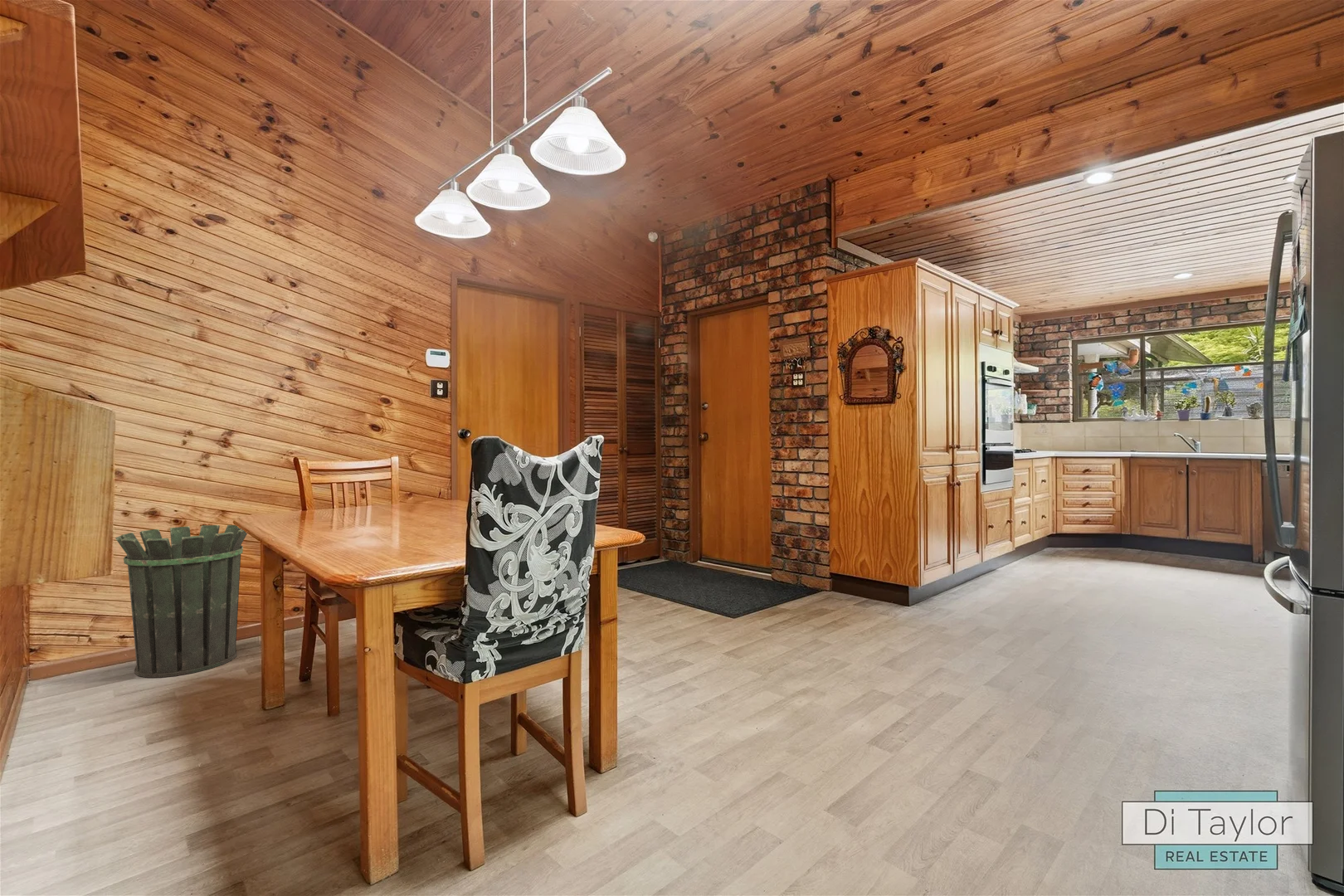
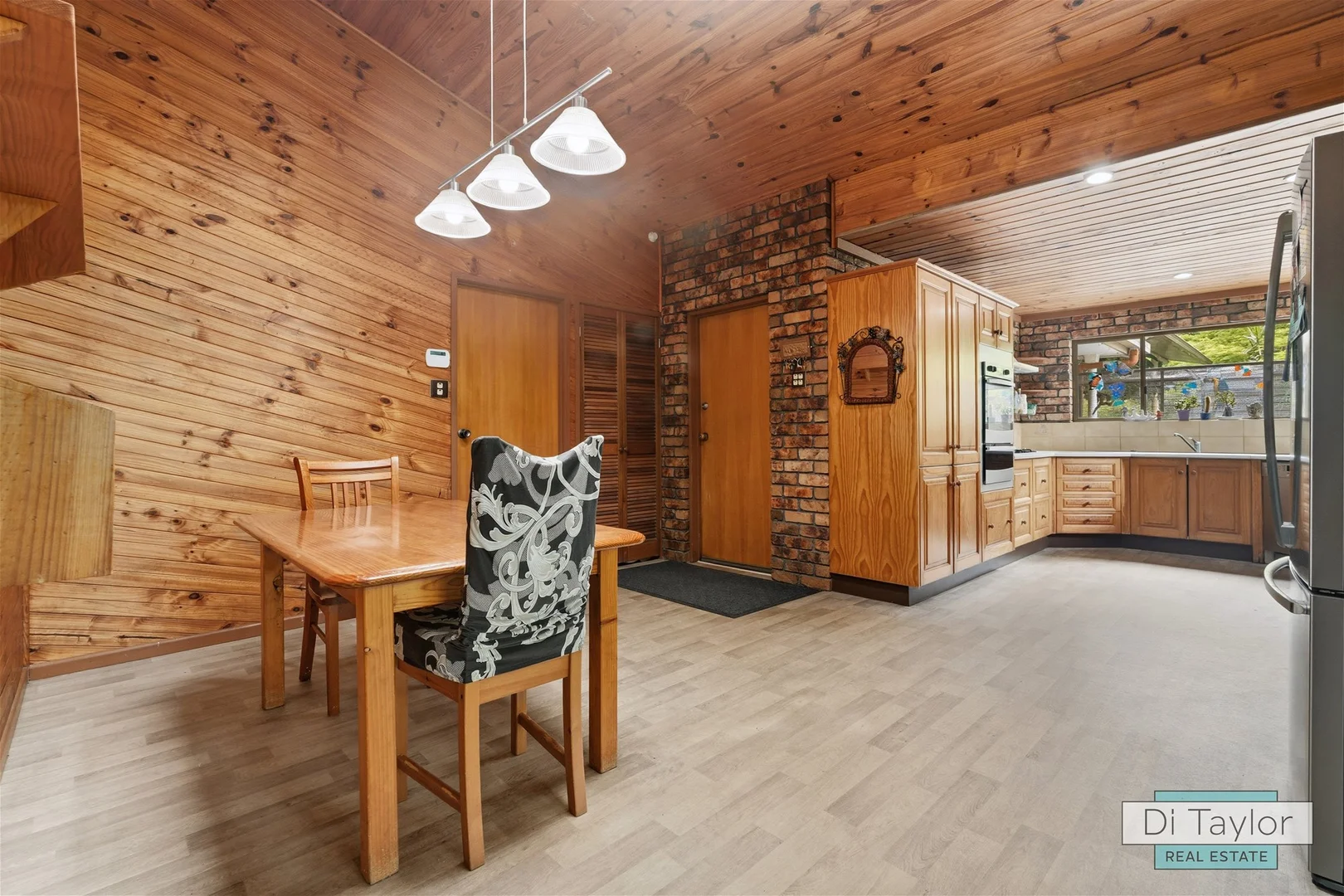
- waste bin [114,524,248,679]
